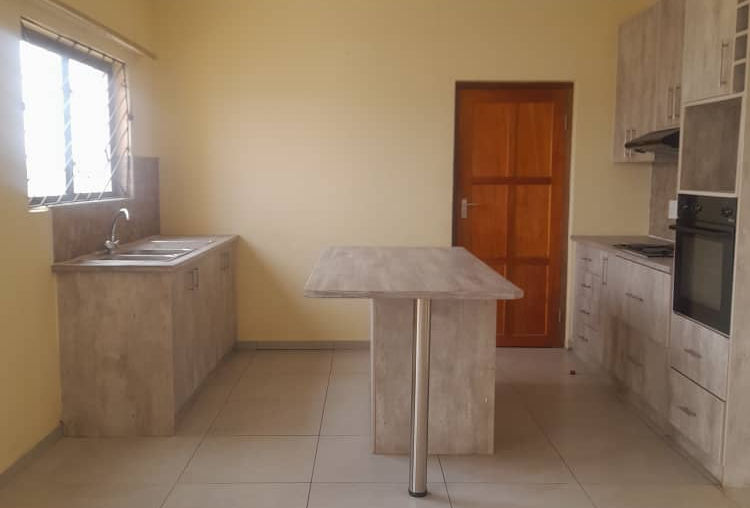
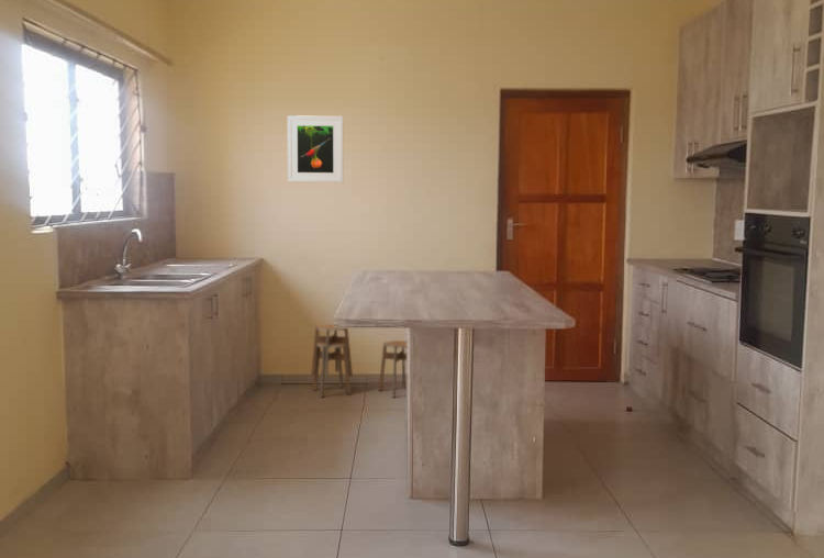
+ stool [310,323,408,399]
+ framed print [287,114,344,183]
